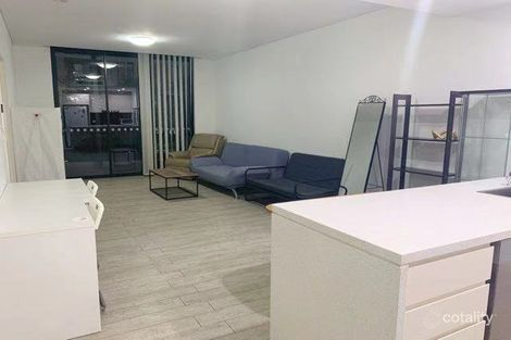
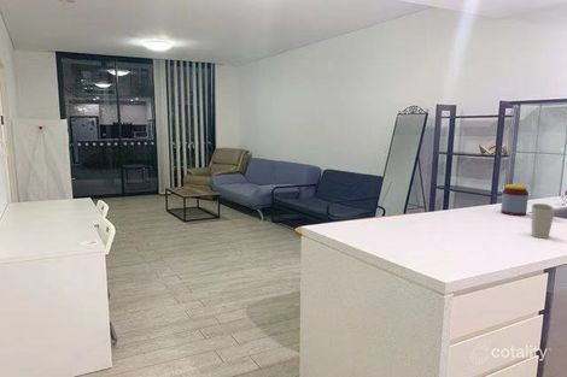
+ cup [531,202,556,240]
+ jar [499,183,530,217]
